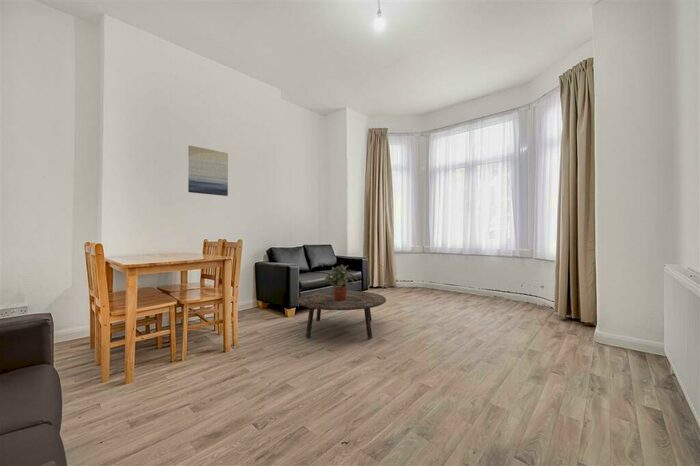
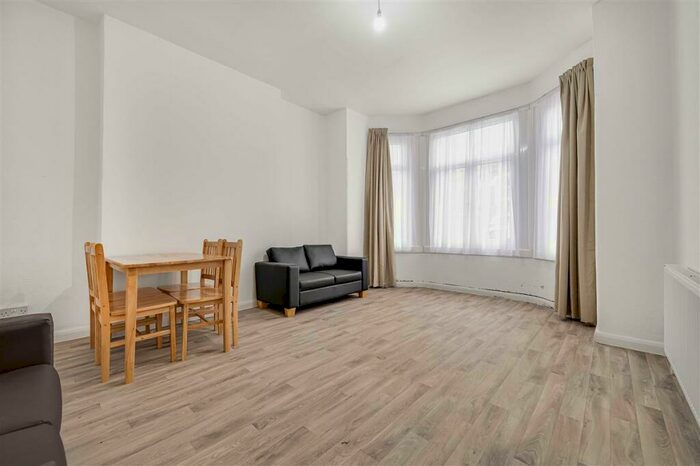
- wall art [187,145,229,197]
- potted plant [323,264,359,301]
- coffee table [296,290,387,340]
